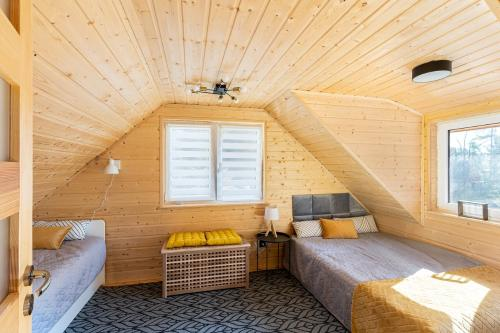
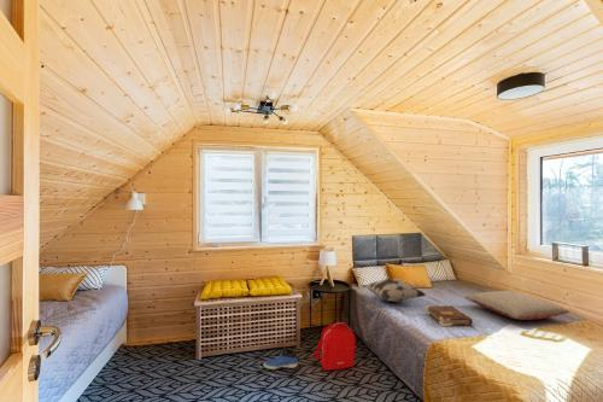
+ sneaker [263,346,298,371]
+ pillow [463,290,572,321]
+ book [425,304,474,327]
+ decorative pillow [359,278,427,304]
+ backpack [311,321,358,372]
